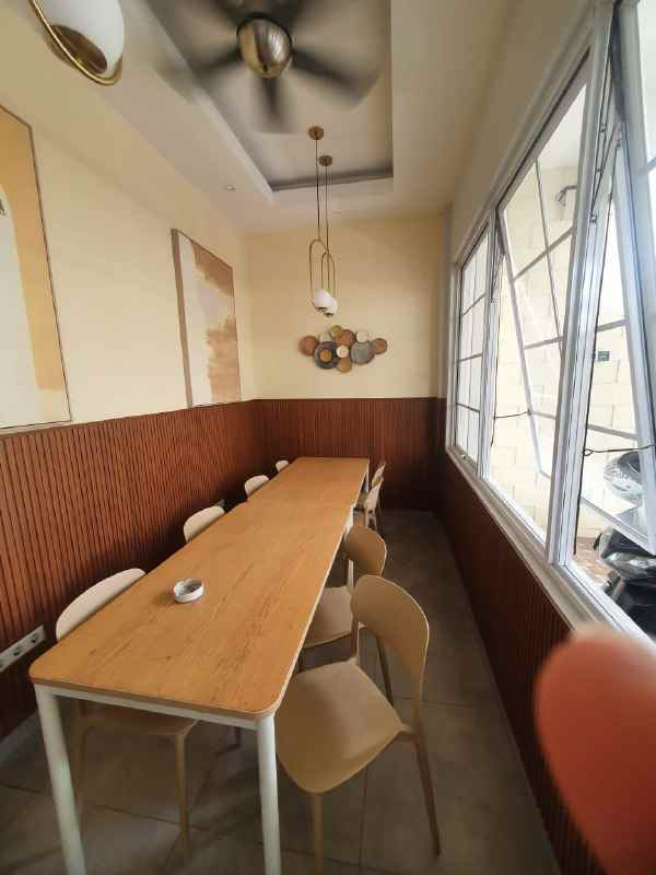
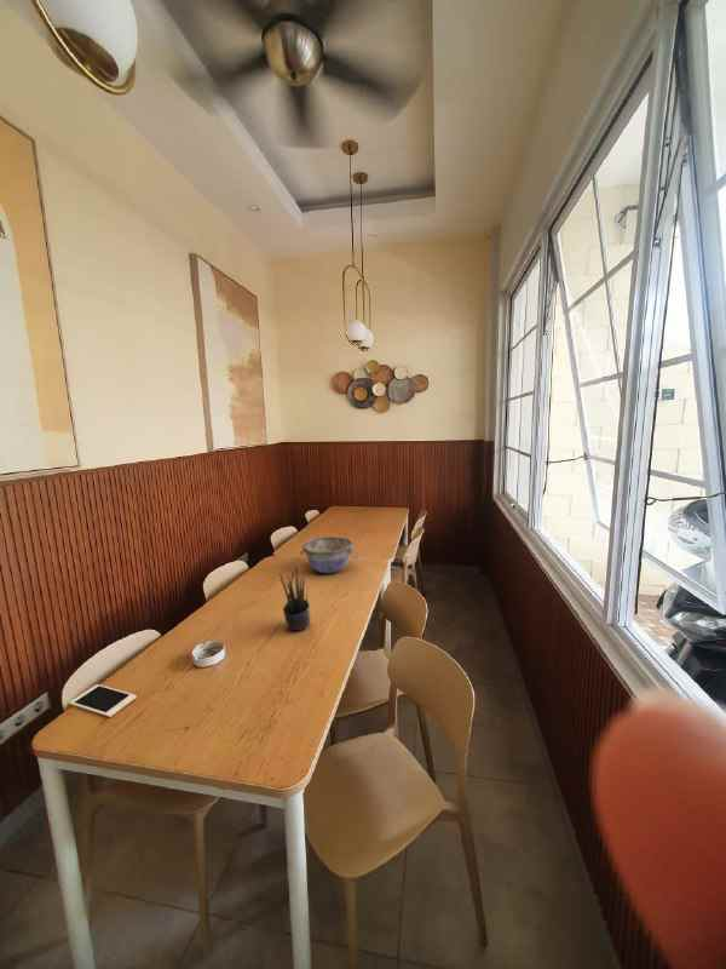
+ cell phone [68,683,138,718]
+ bowl [299,535,359,574]
+ potted plant [278,566,312,632]
